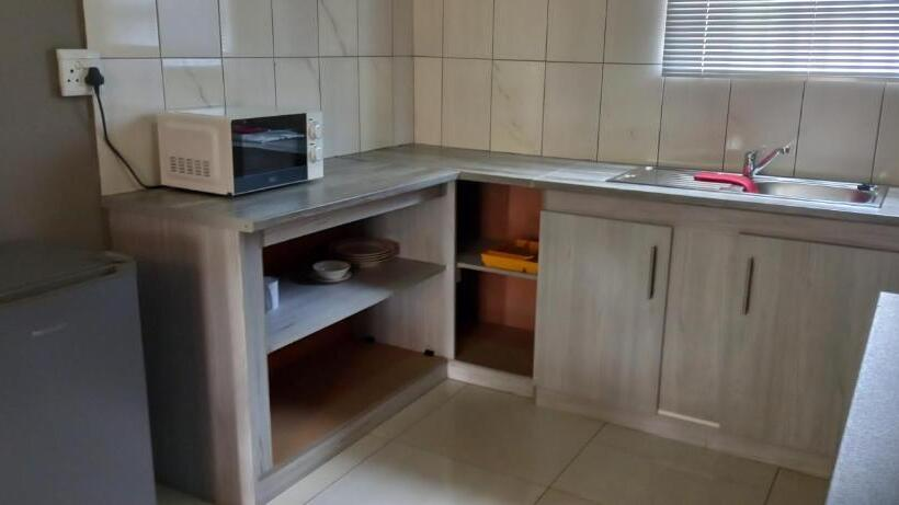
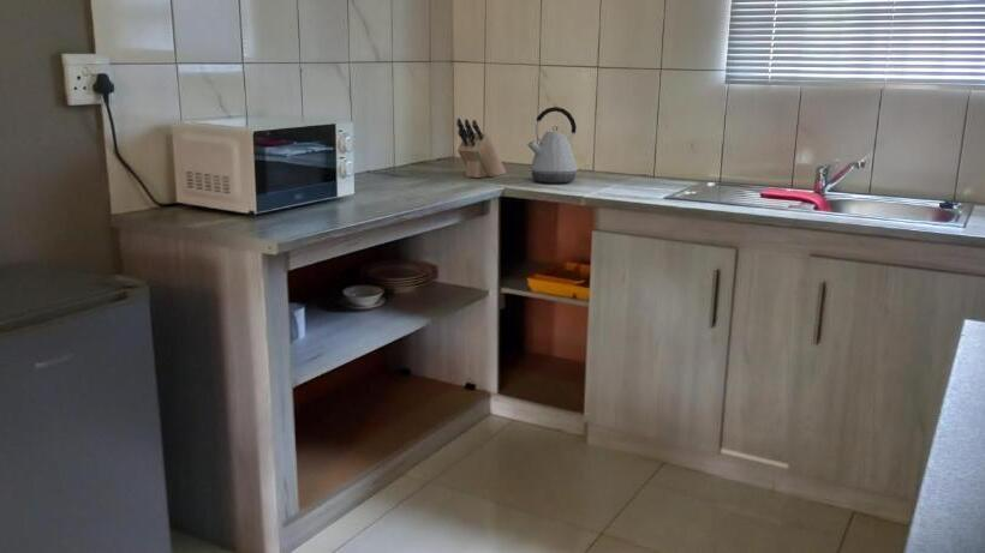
+ kettle [526,106,579,185]
+ knife block [455,118,507,179]
